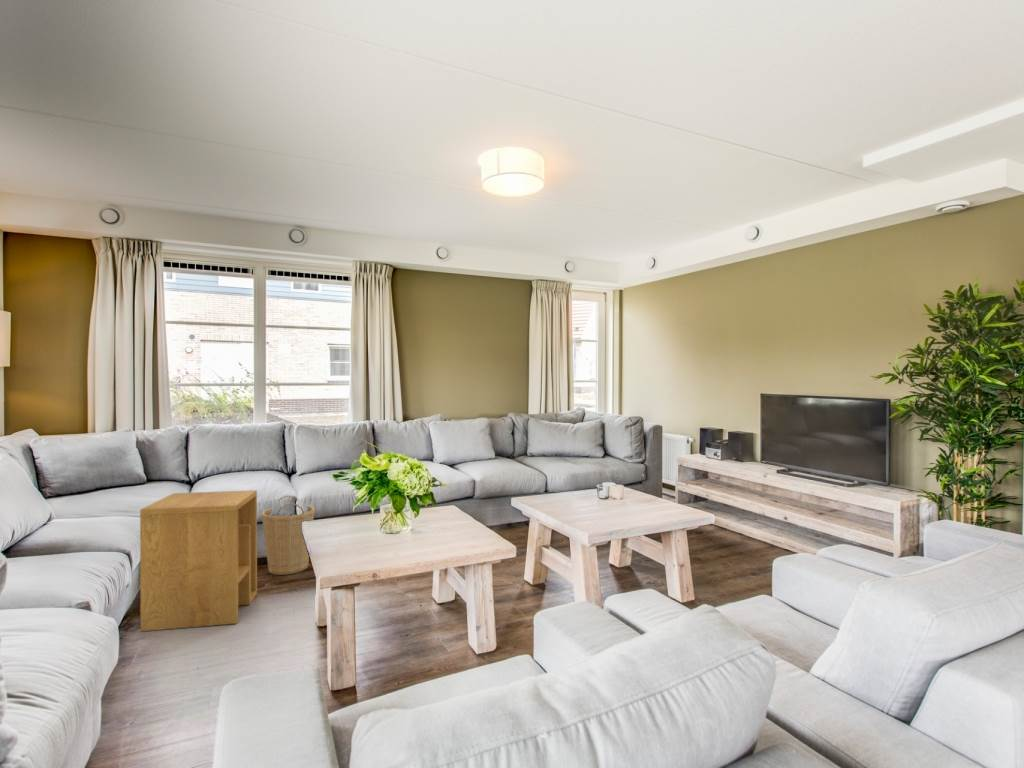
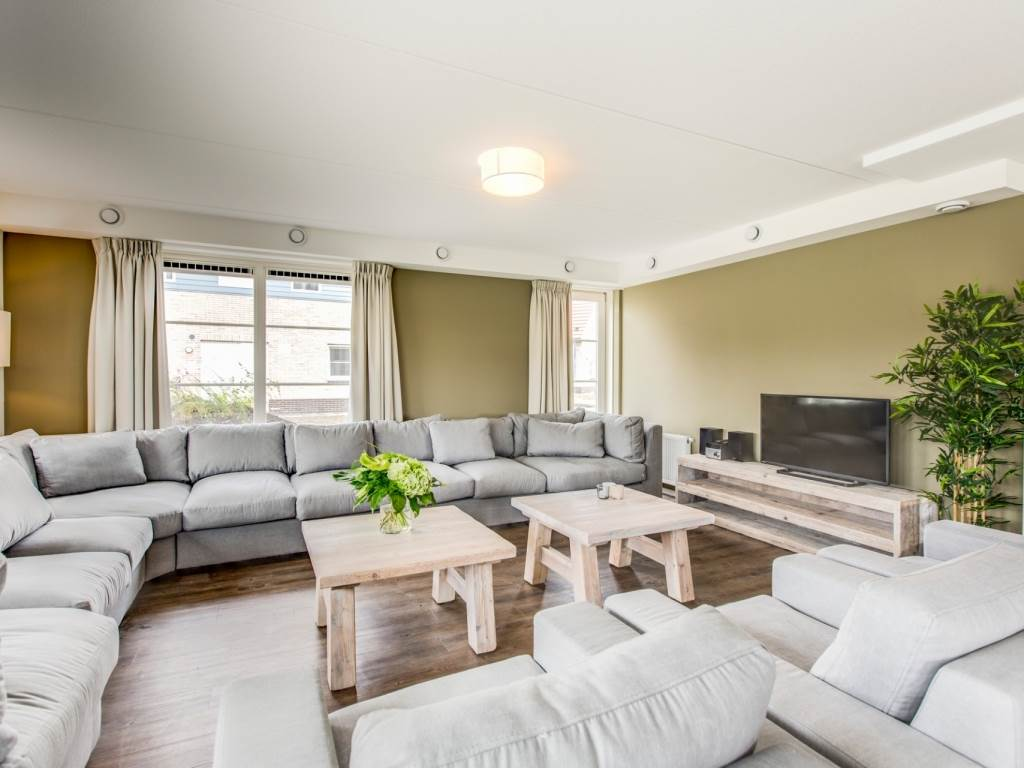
- basket [260,495,316,576]
- side table [139,489,258,632]
